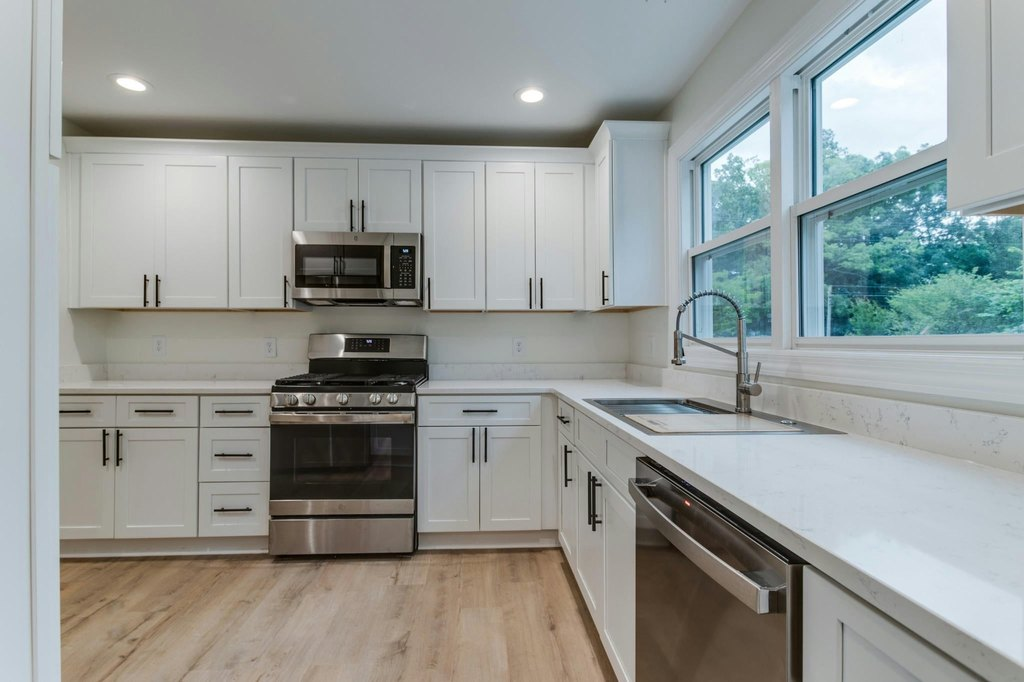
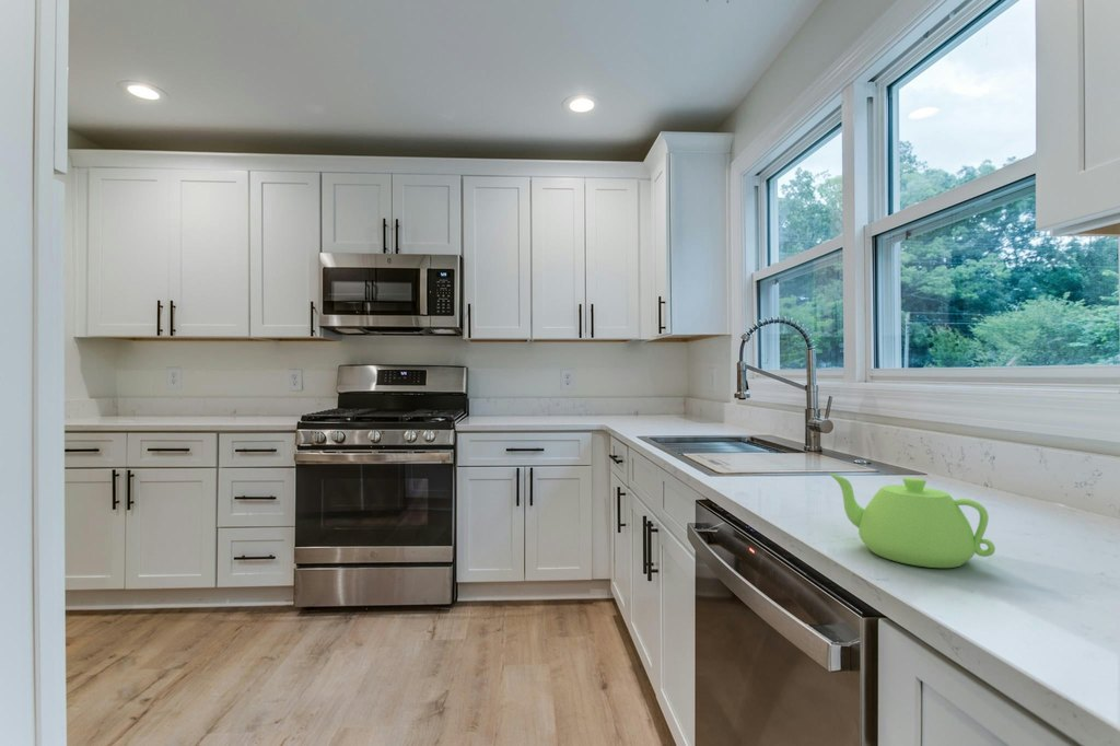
+ teapot [828,473,996,569]
